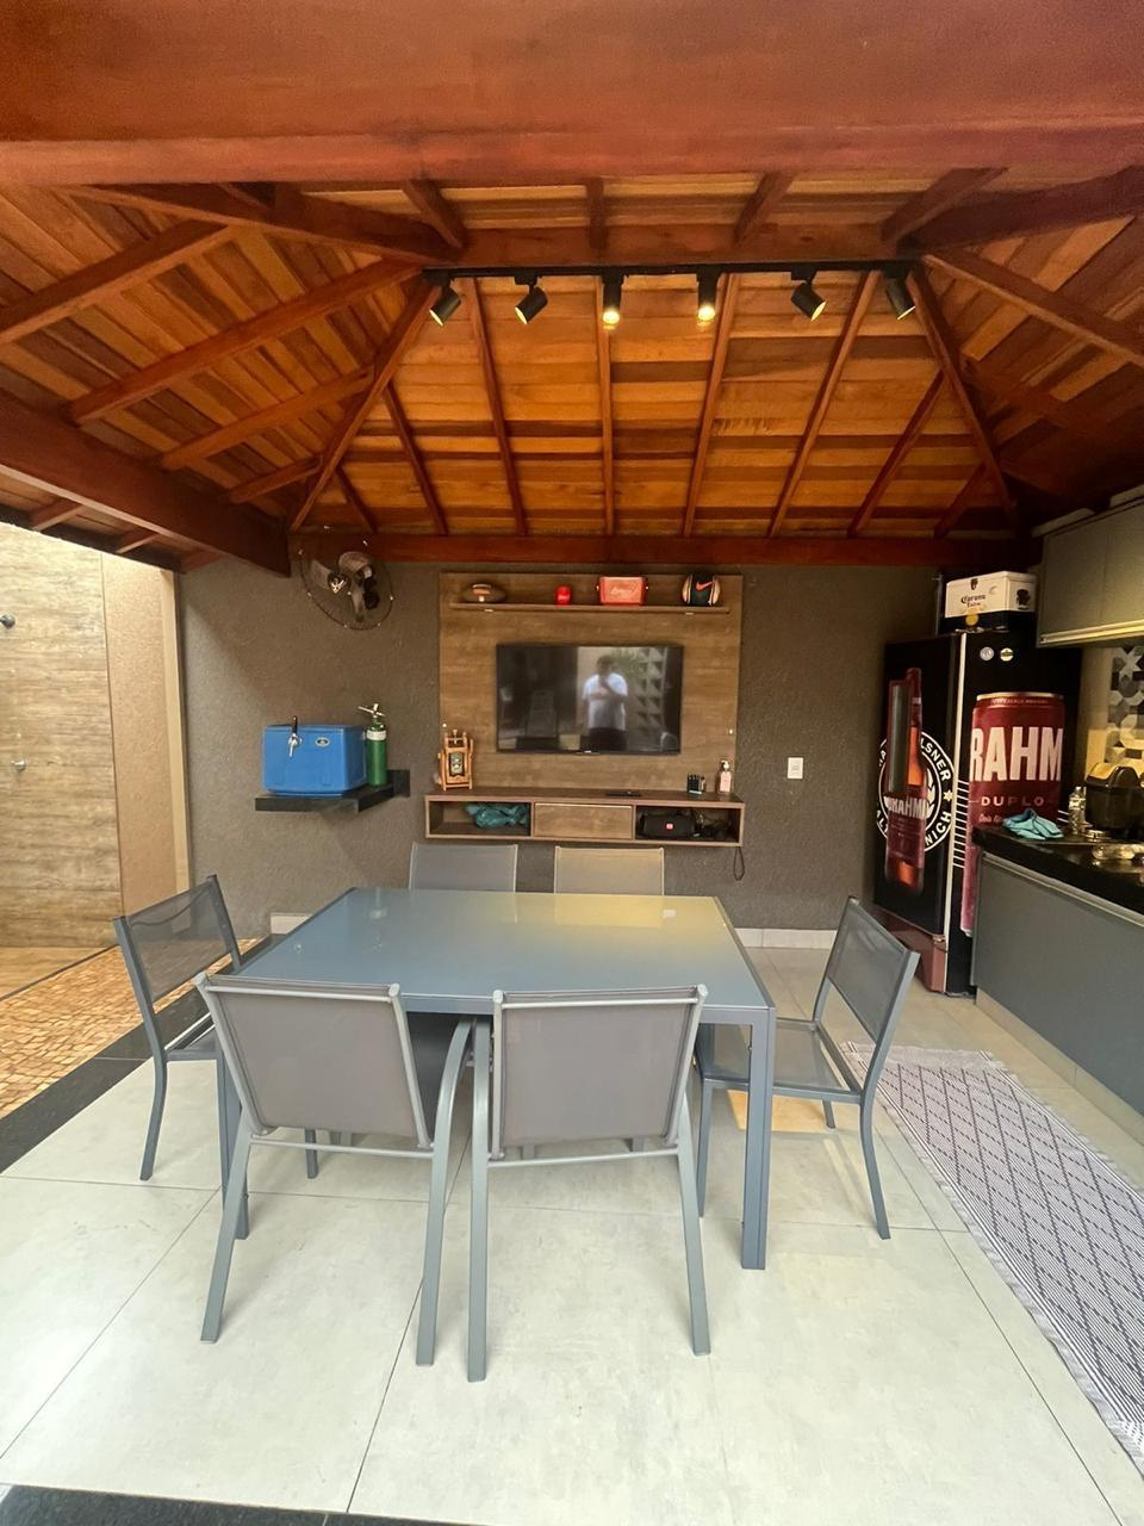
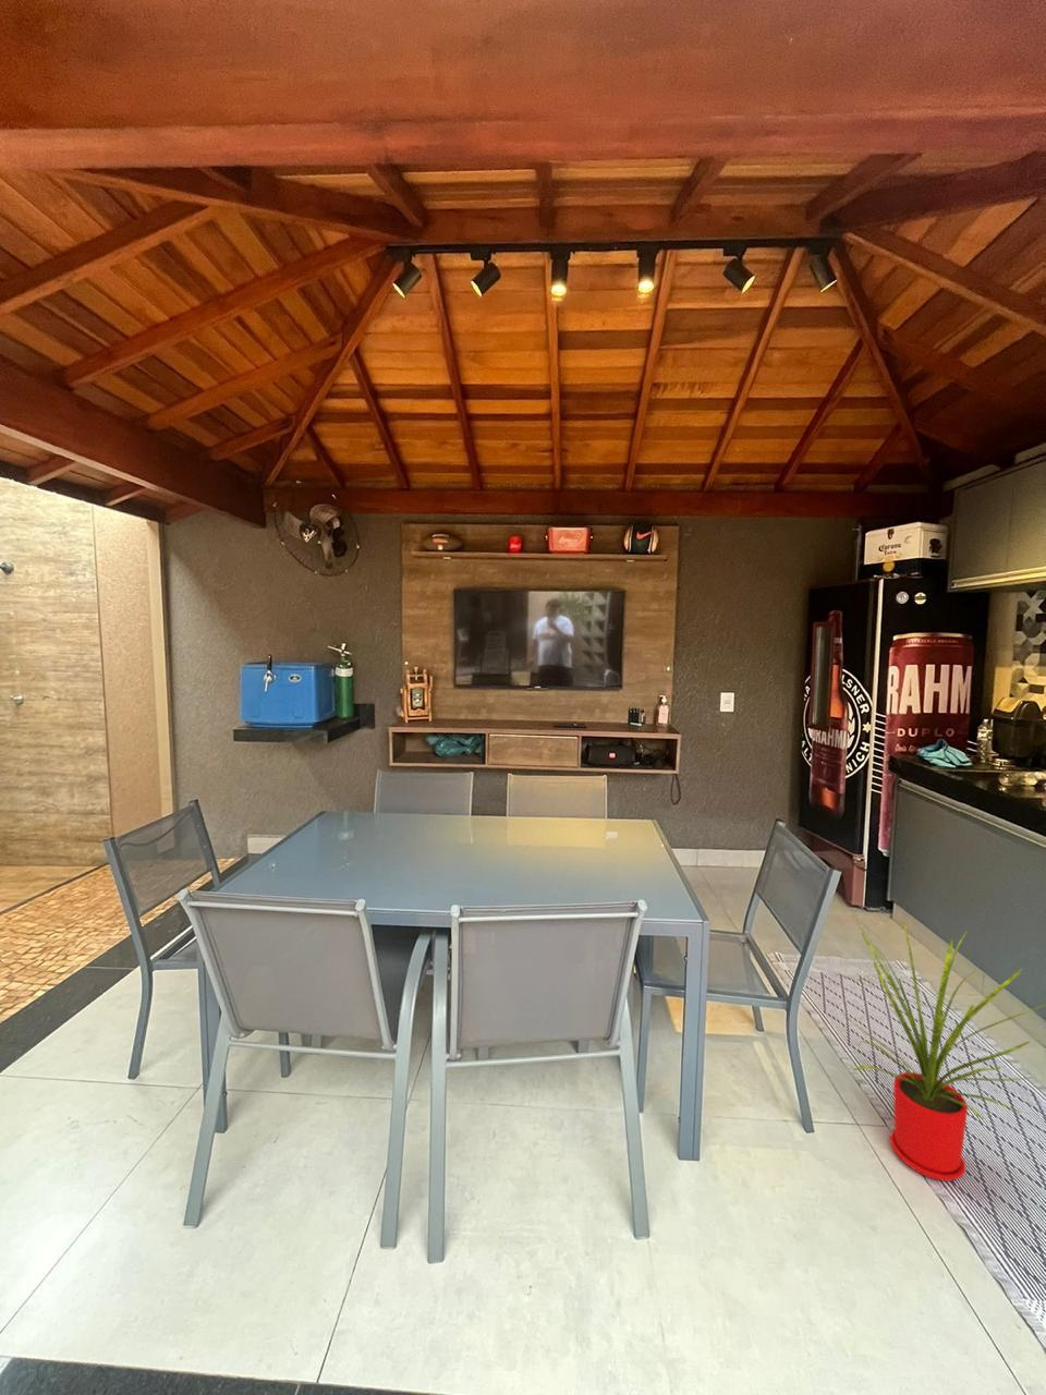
+ house plant [838,913,1046,1183]
